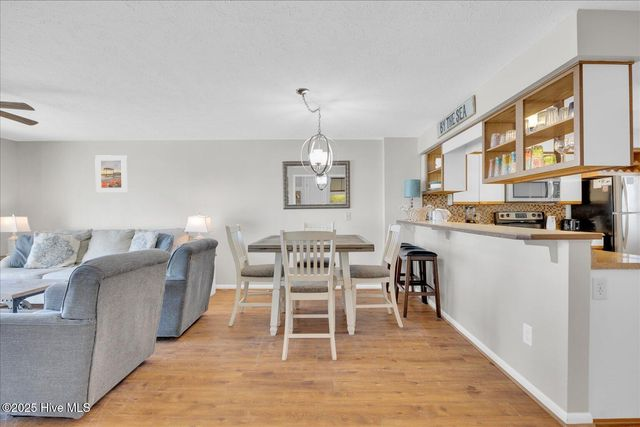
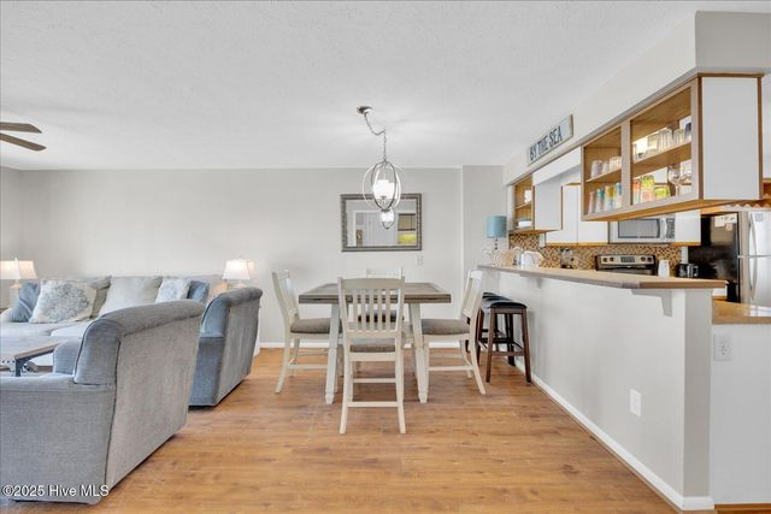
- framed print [94,154,128,194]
